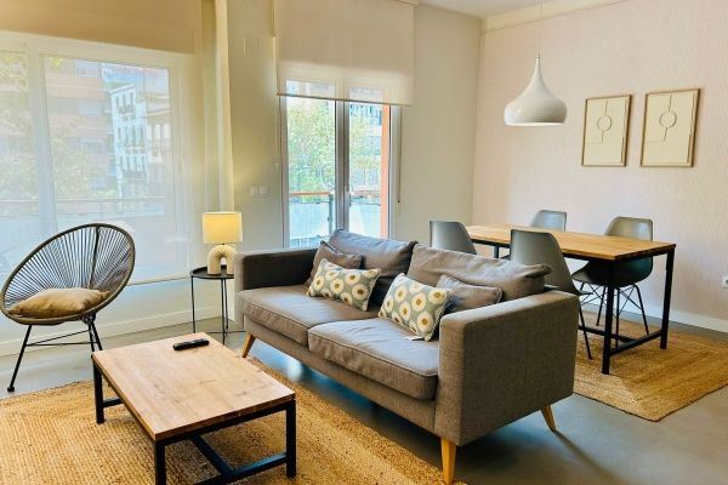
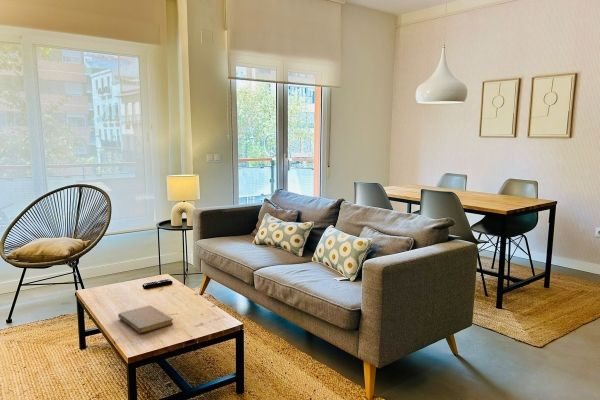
+ notebook [117,305,174,334]
